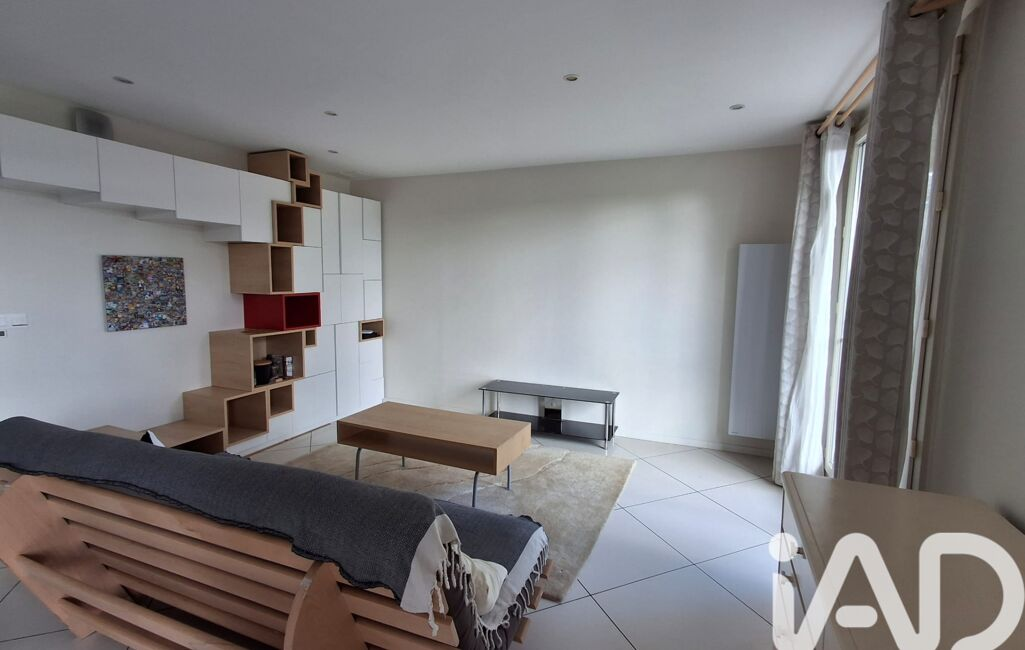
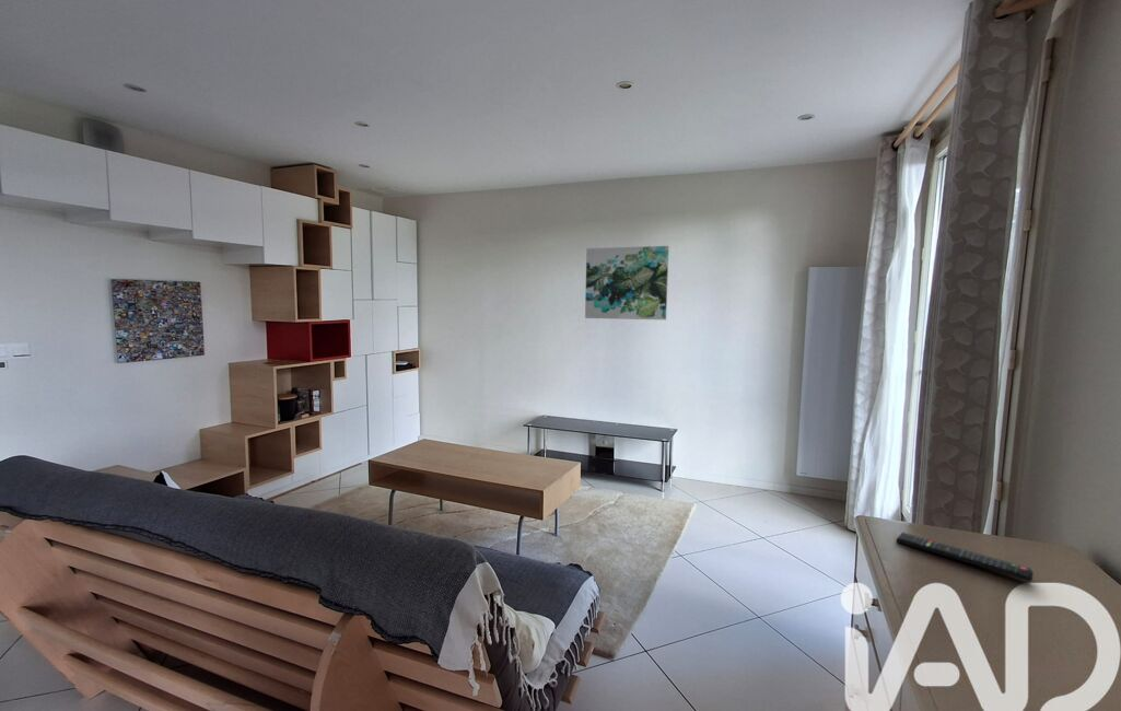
+ remote control [896,532,1035,582]
+ wall art [584,245,670,320]
